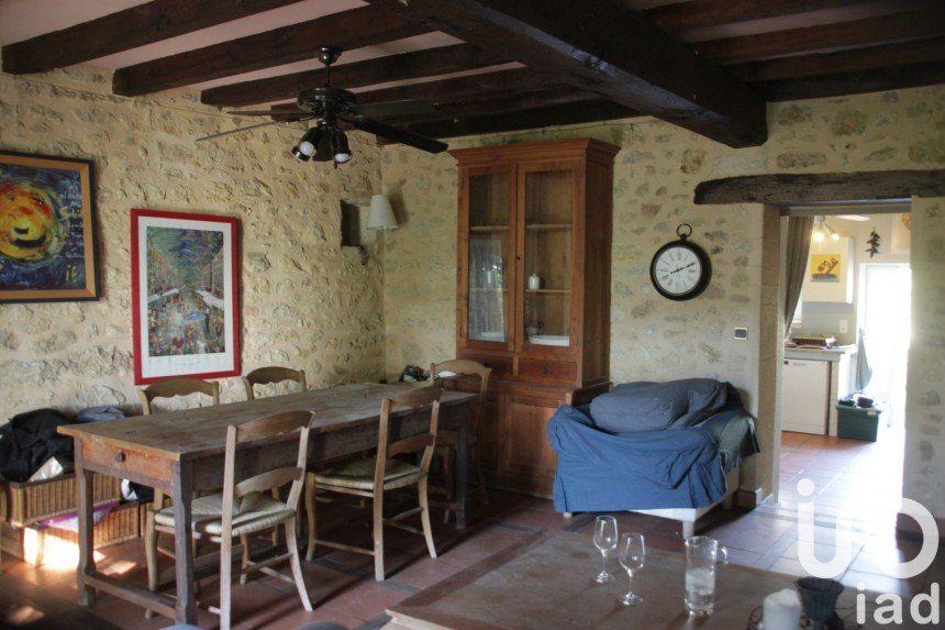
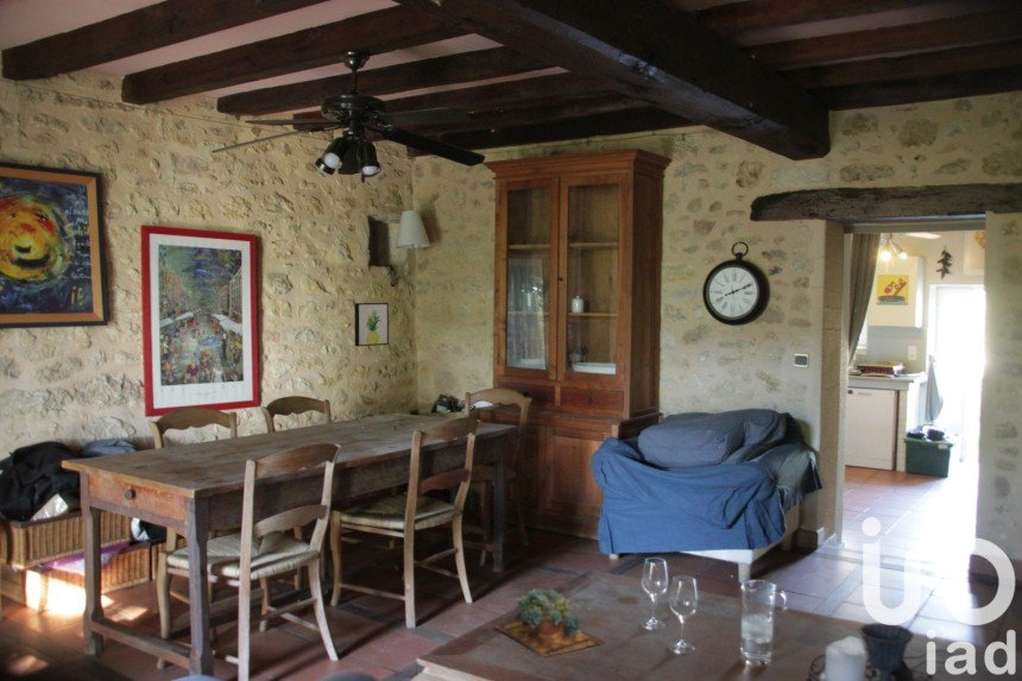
+ succulent plant [492,587,606,658]
+ wall art [354,302,390,347]
